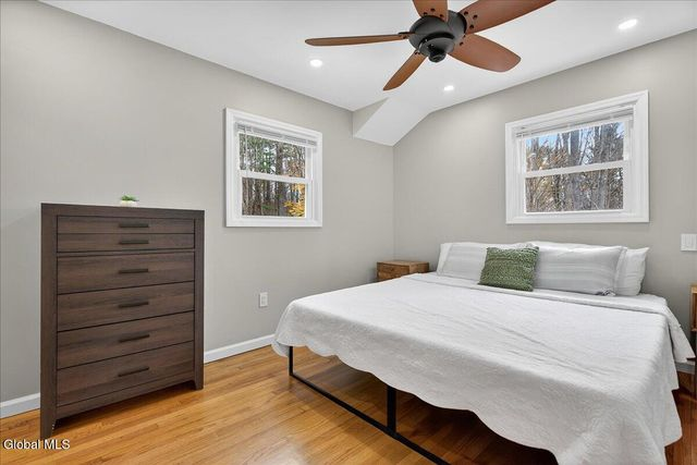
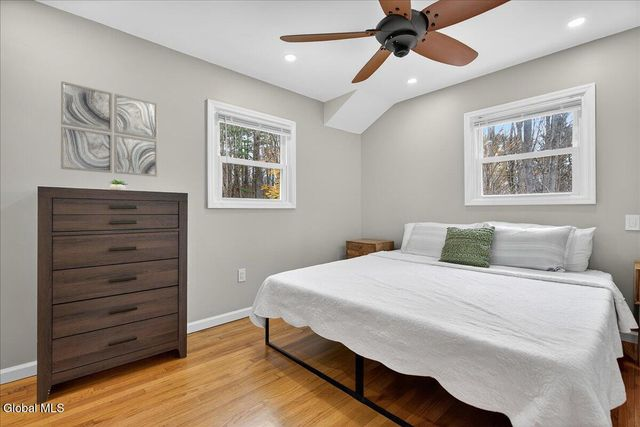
+ wall art [60,80,158,178]
